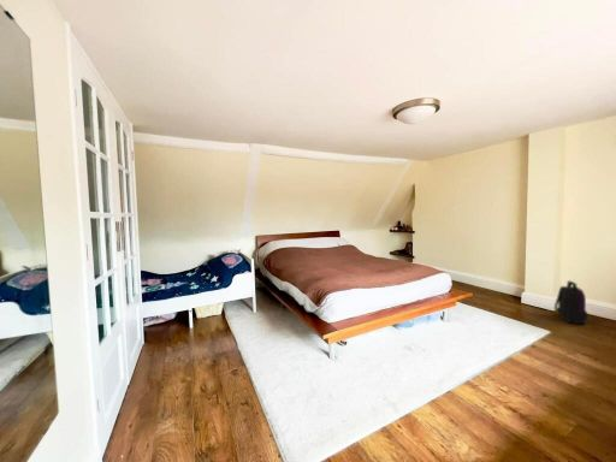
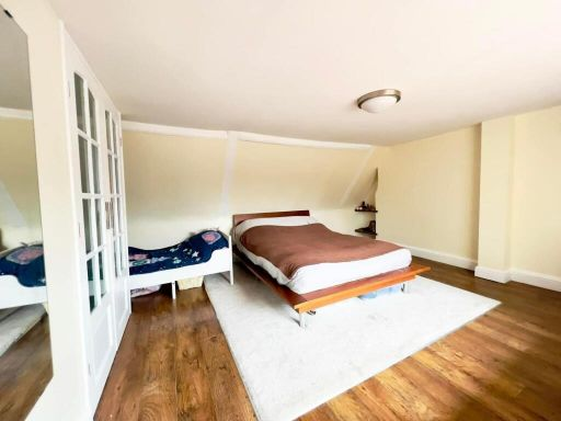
- backpack [553,279,590,326]
